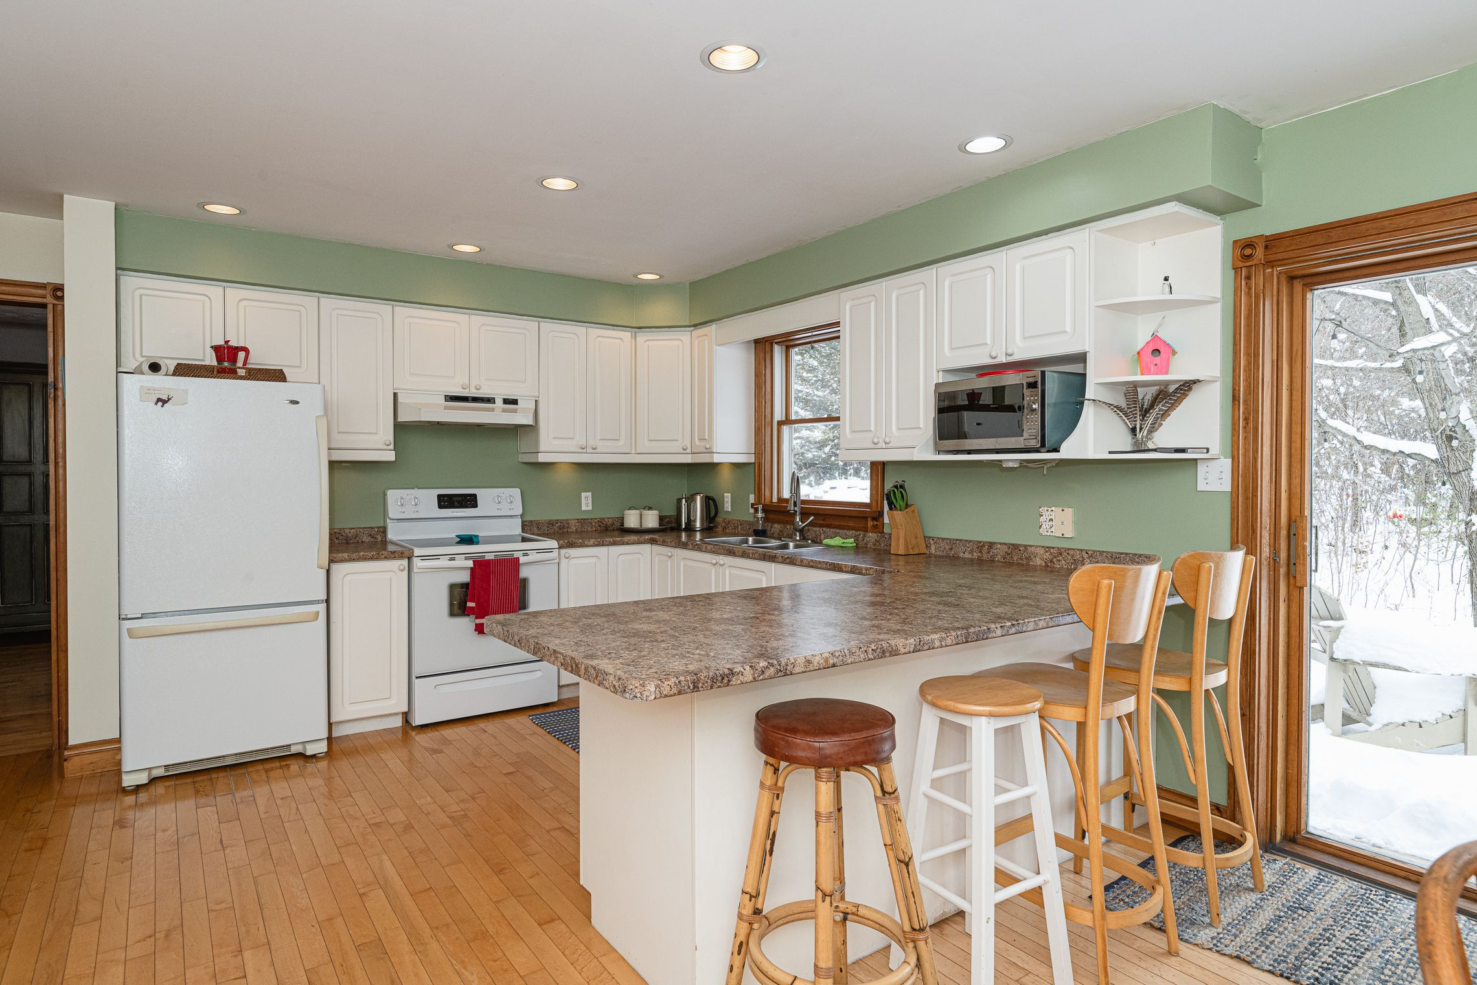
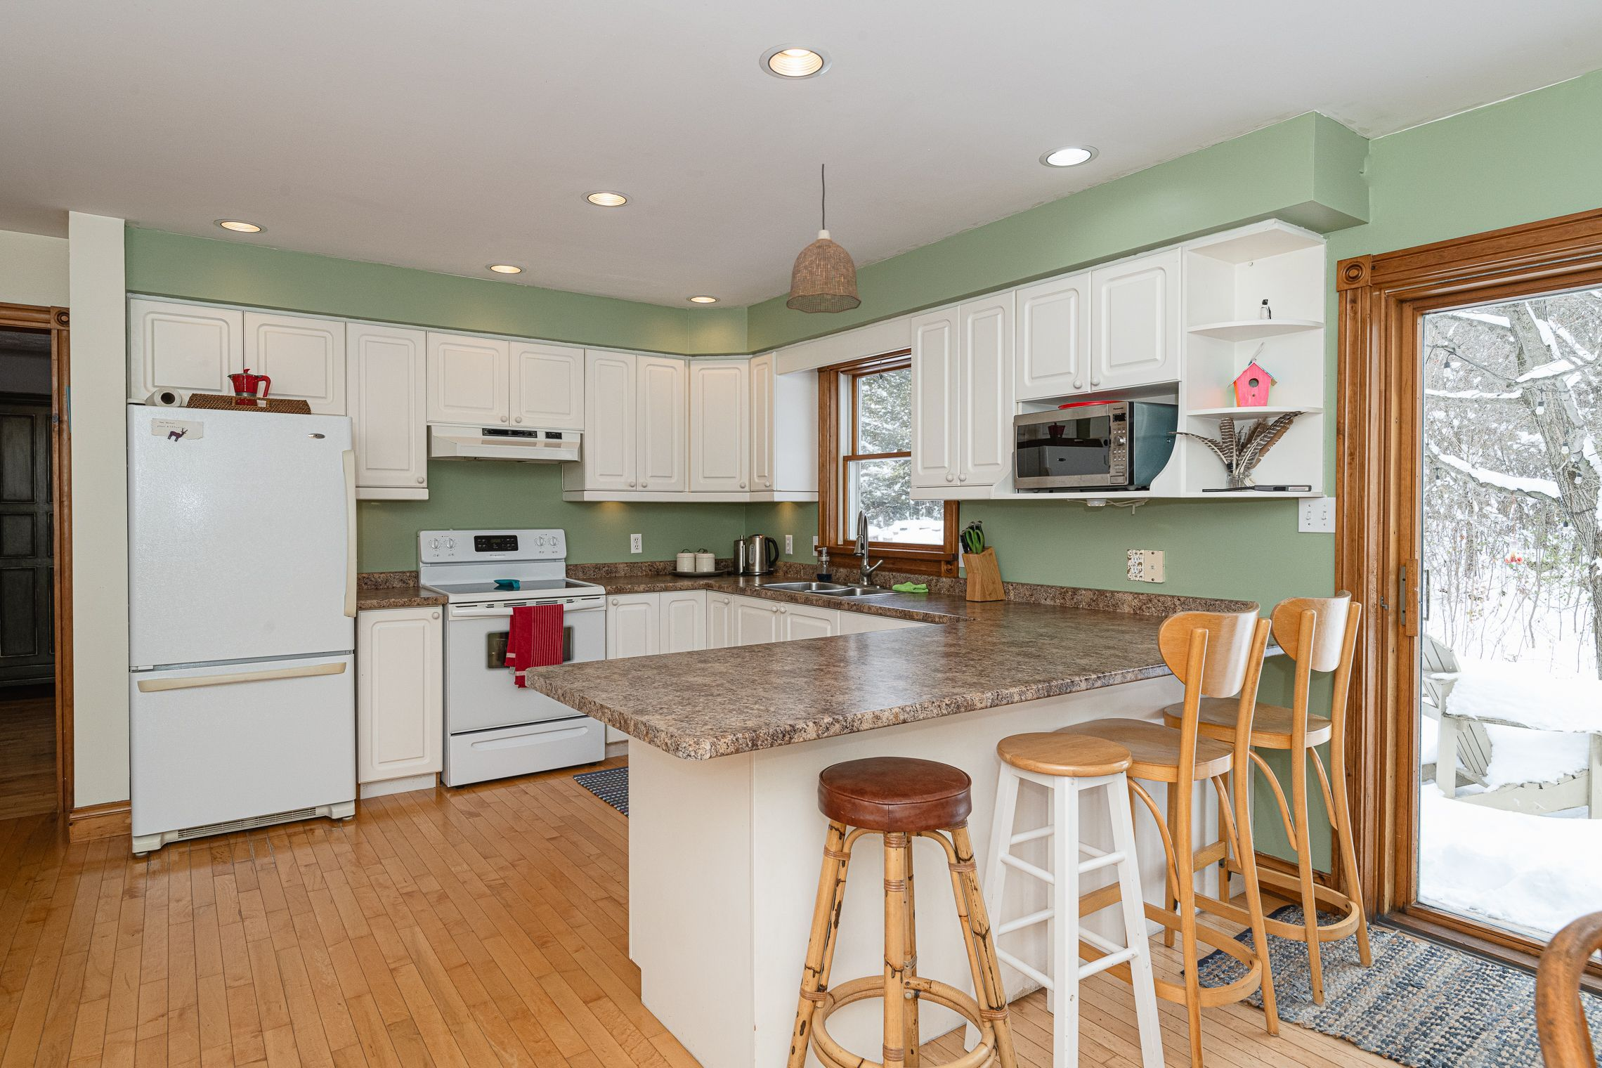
+ pendant lamp [786,163,862,313]
